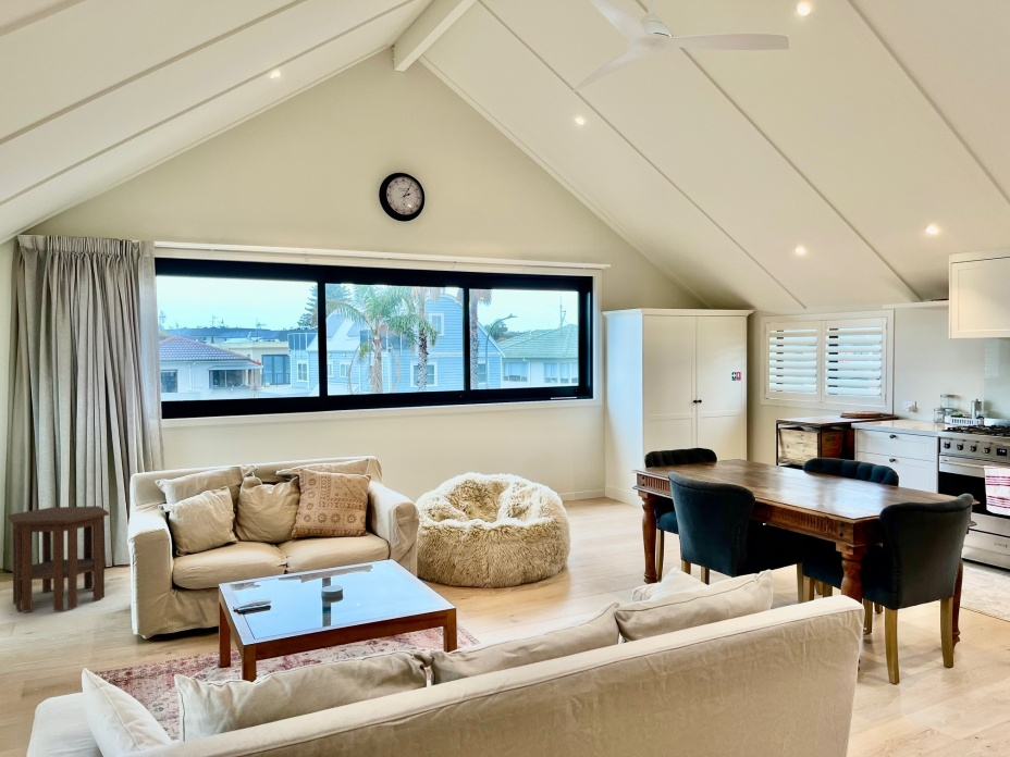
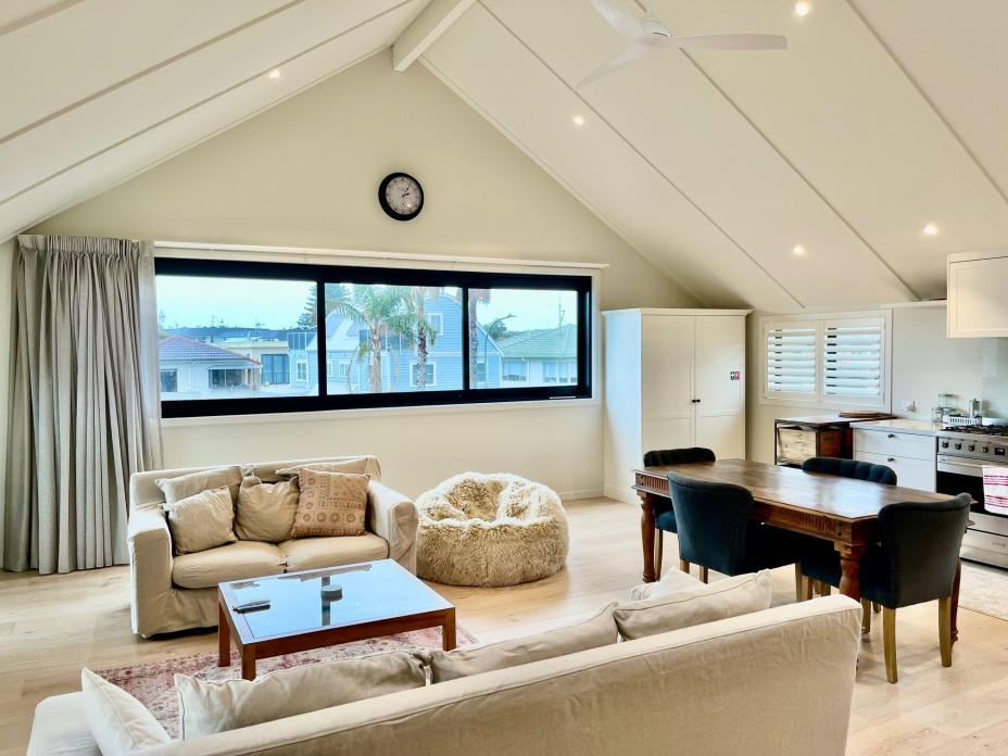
- side table [7,505,110,613]
